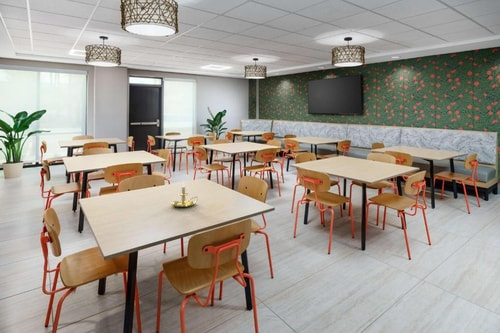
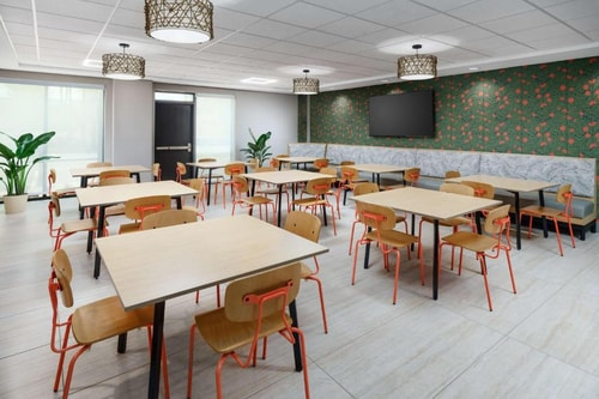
- candle holder [170,179,199,208]
